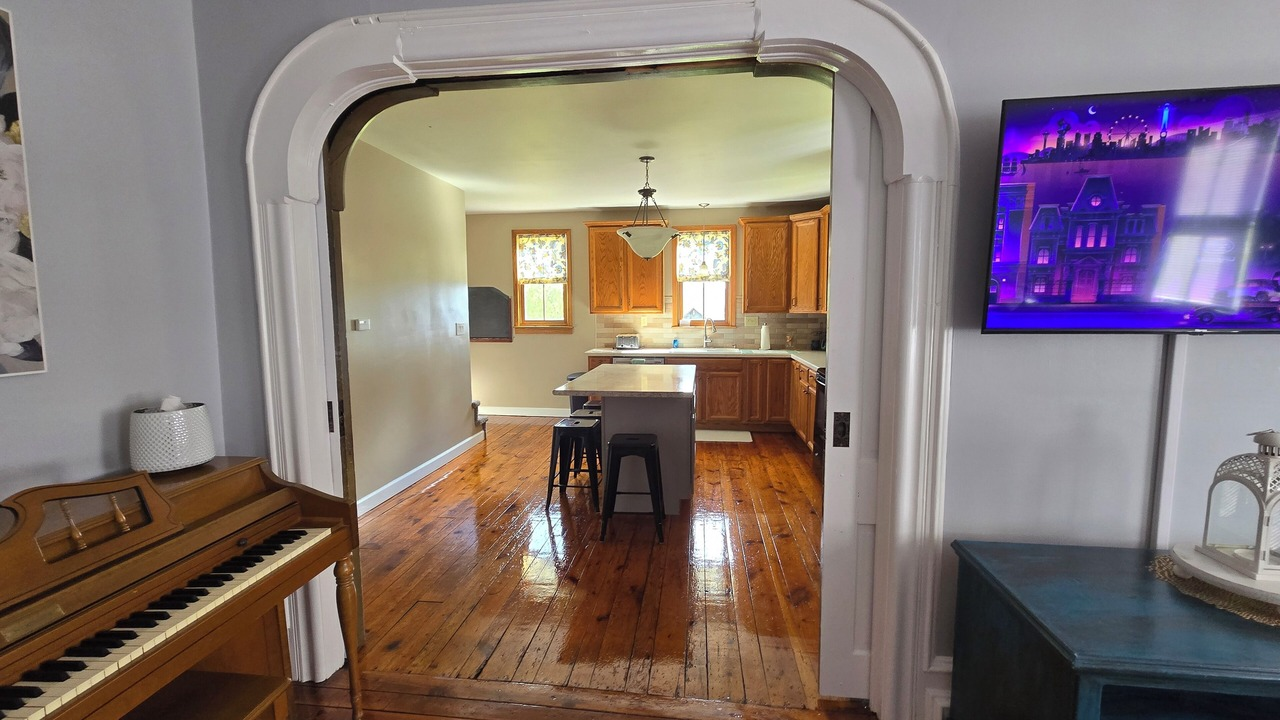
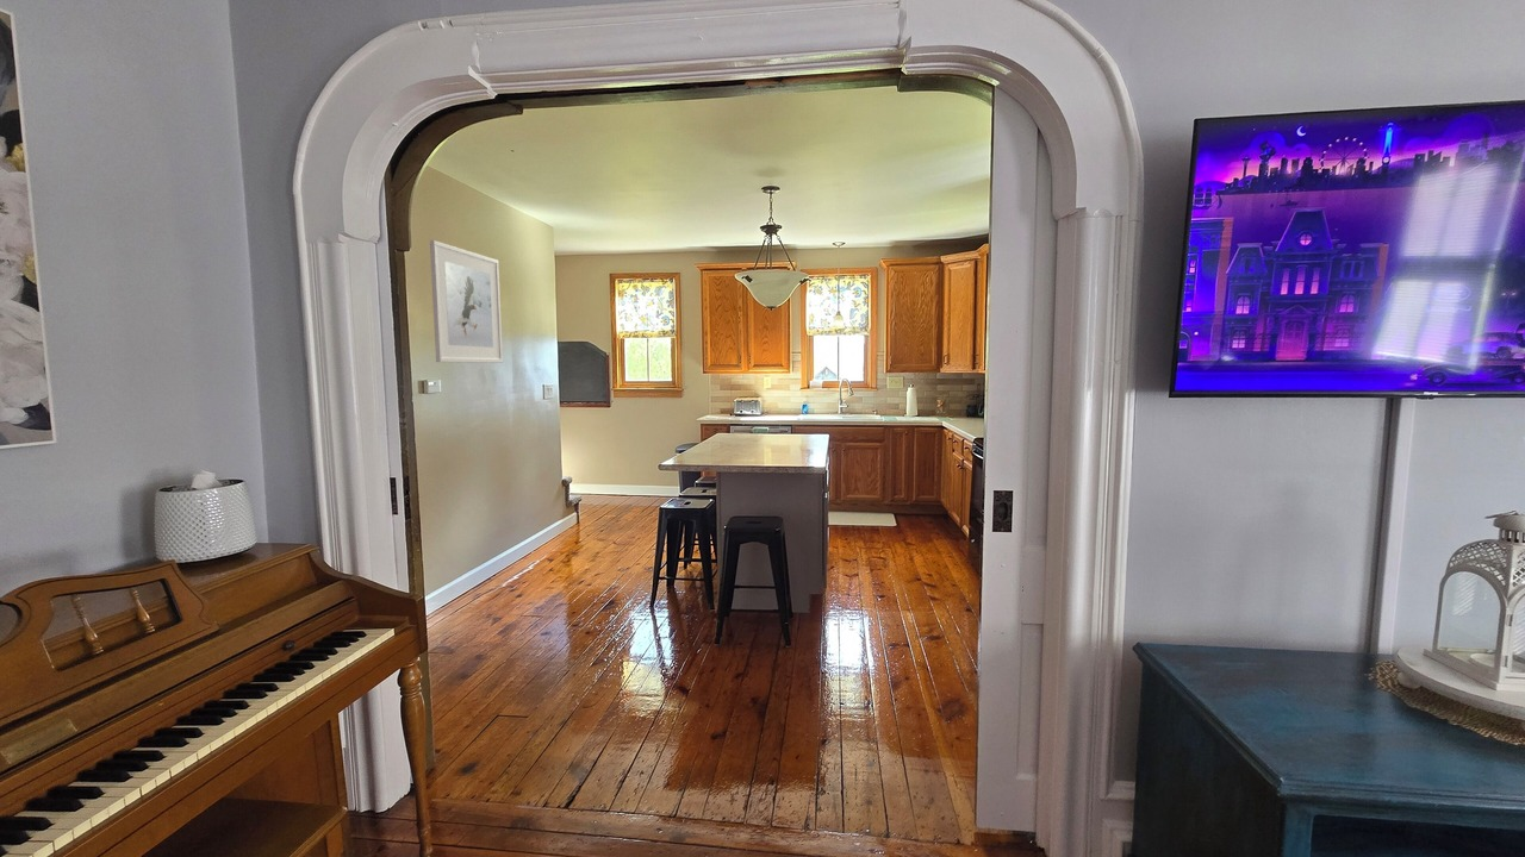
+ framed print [429,239,504,364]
